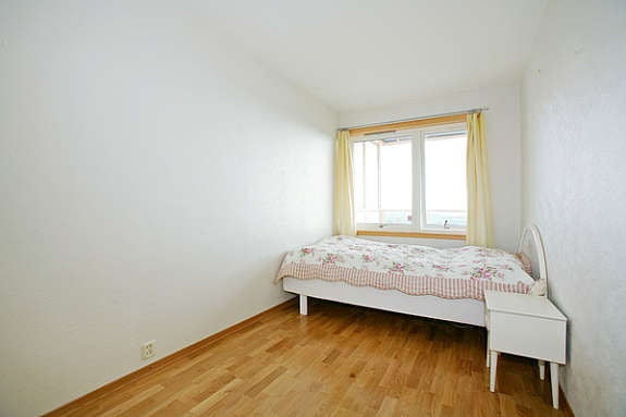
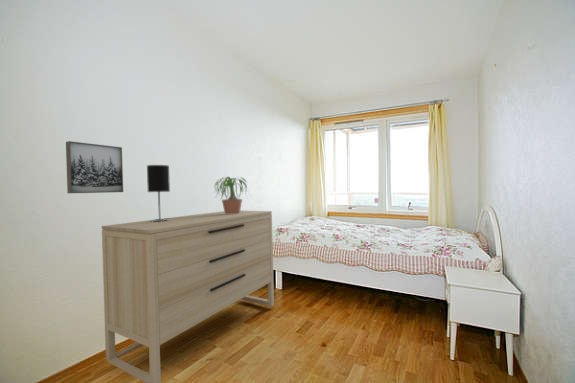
+ potted plant [211,176,253,214]
+ wall art [65,140,124,194]
+ dresser [101,210,275,383]
+ table lamp [146,164,171,222]
